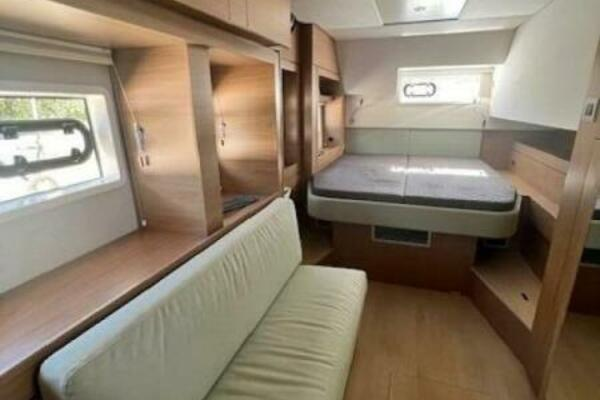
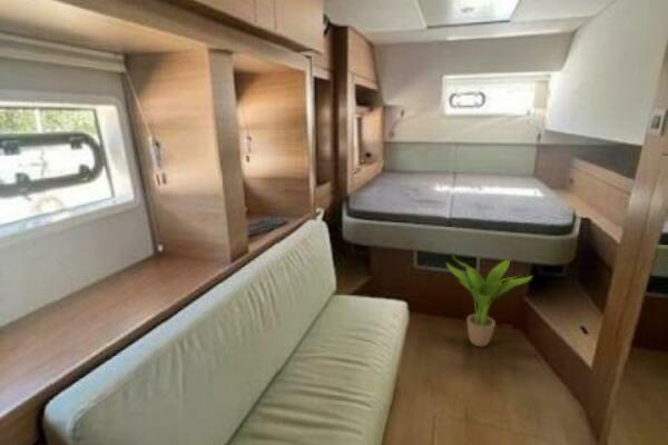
+ potted plant [445,256,533,347]
